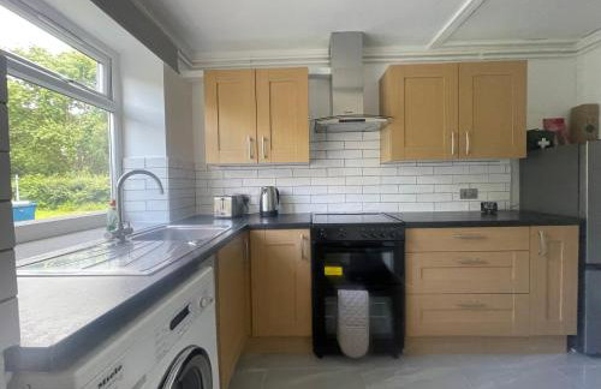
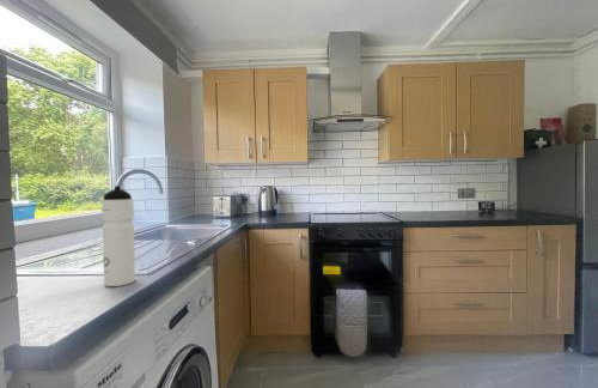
+ water bottle [100,184,136,287]
